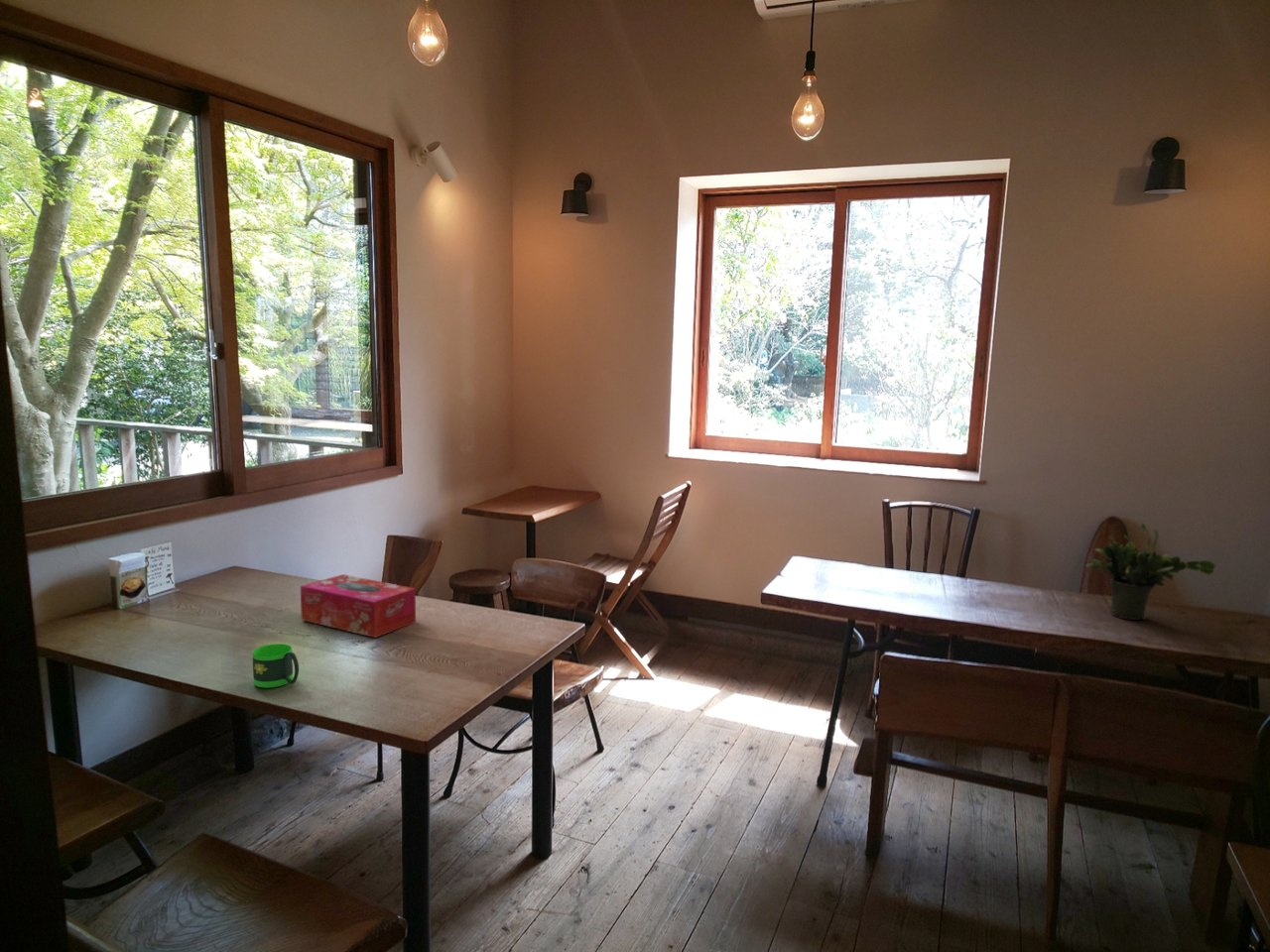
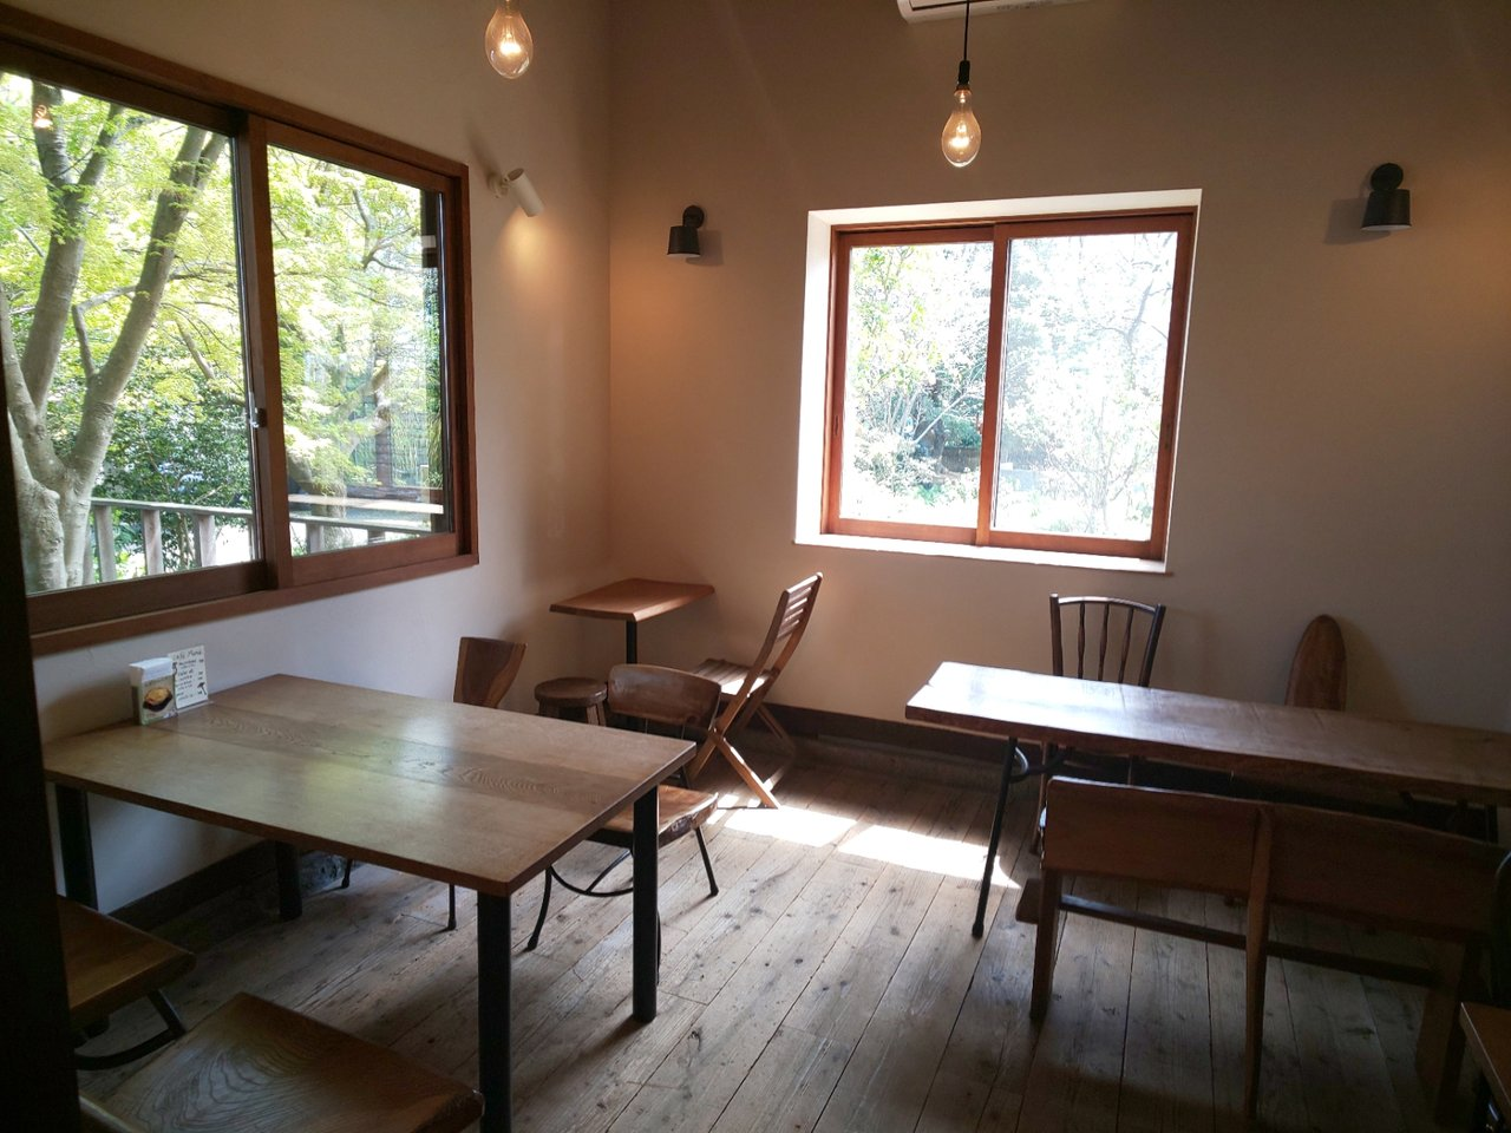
- mug [252,643,300,689]
- tissue box [300,573,417,639]
- potted plant [1084,523,1217,621]
